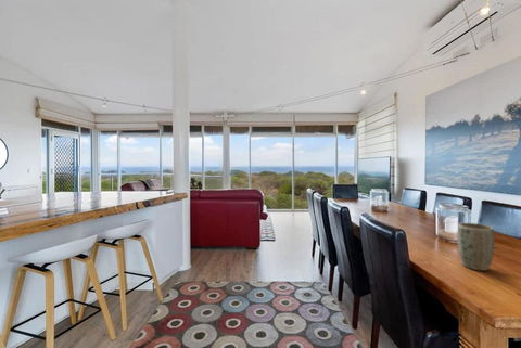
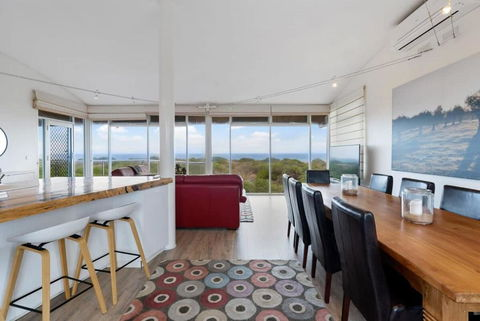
- plant pot [457,222,495,272]
